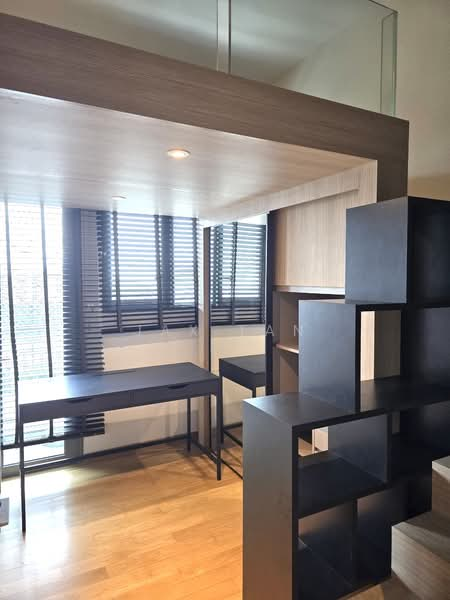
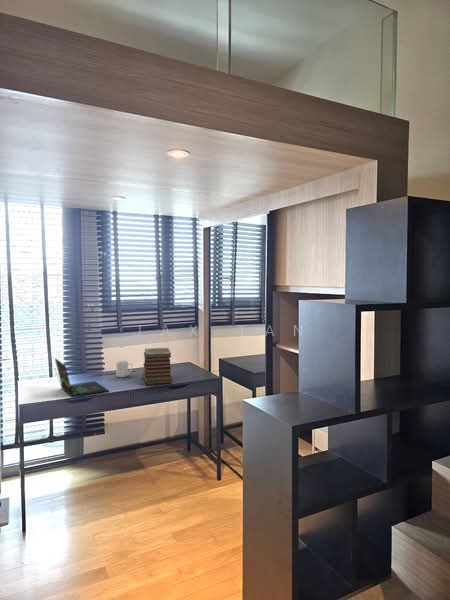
+ book stack [142,347,173,386]
+ mug [115,360,133,378]
+ laptop [53,357,110,398]
